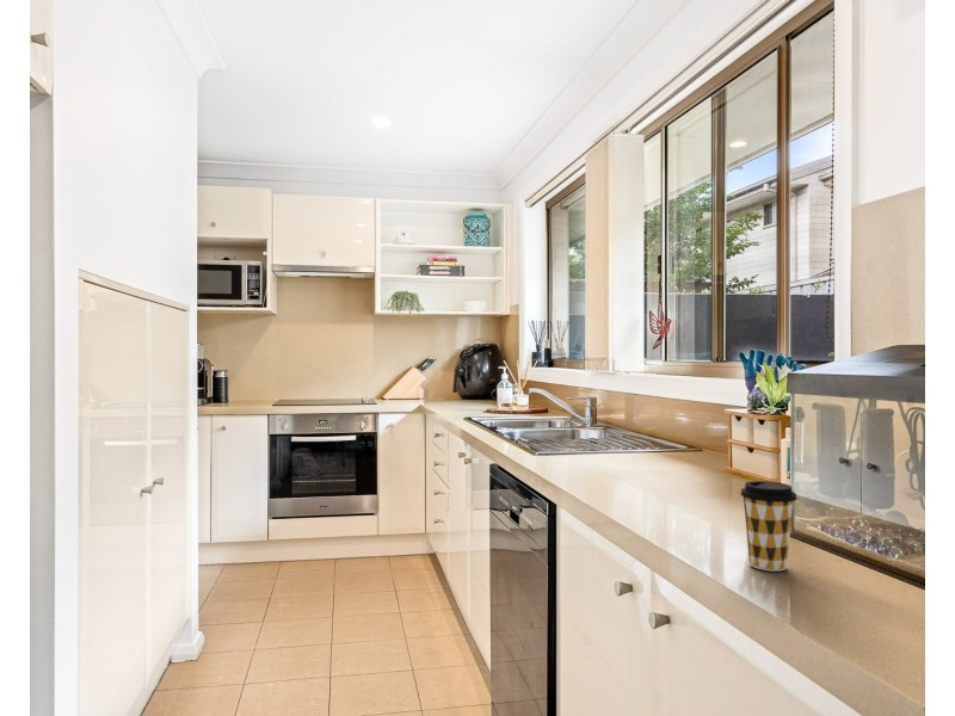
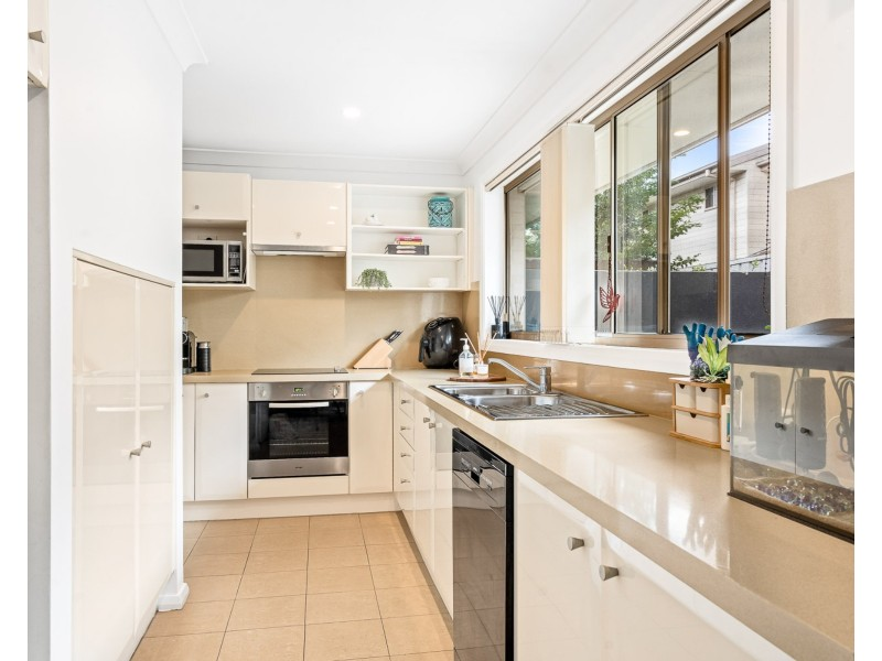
- coffee cup [739,480,799,572]
